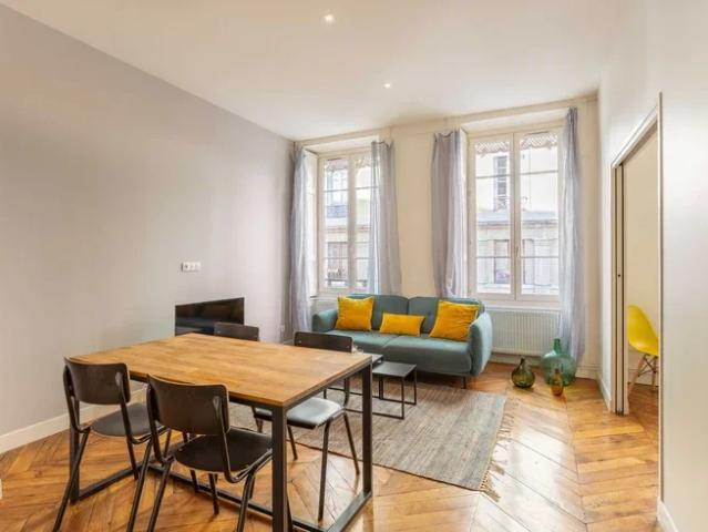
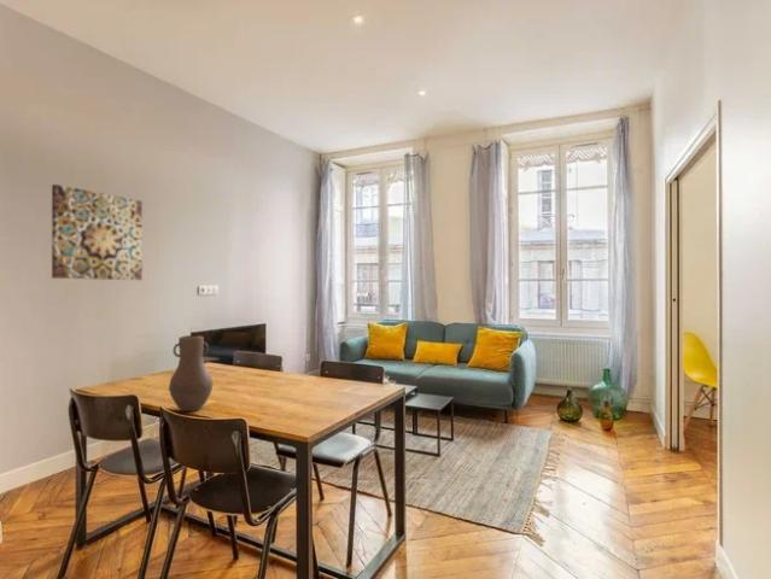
+ vase [168,334,214,413]
+ wall art [51,183,144,281]
